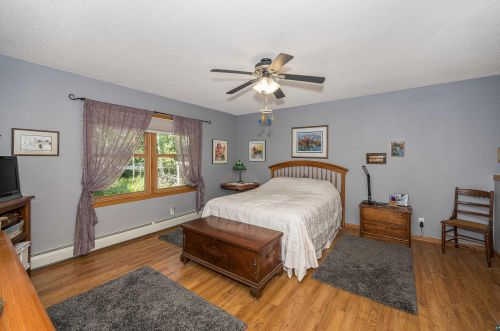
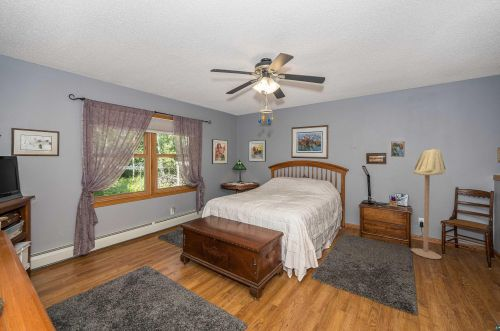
+ floor lamp [410,148,446,260]
